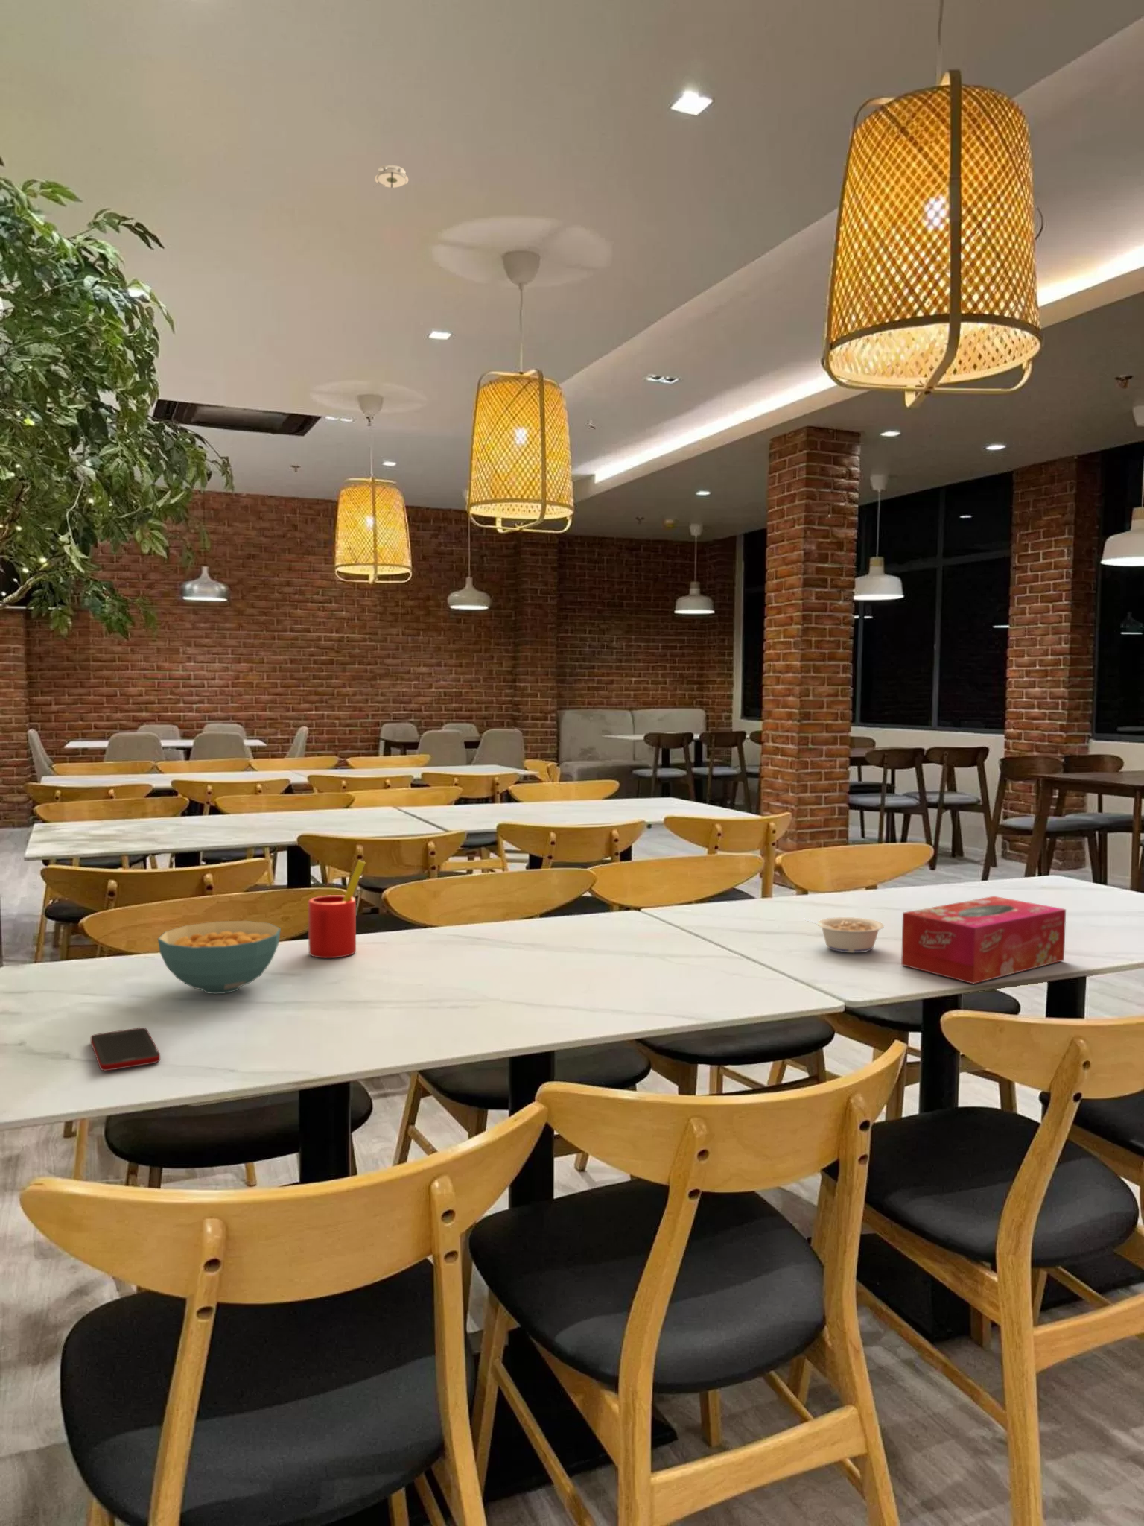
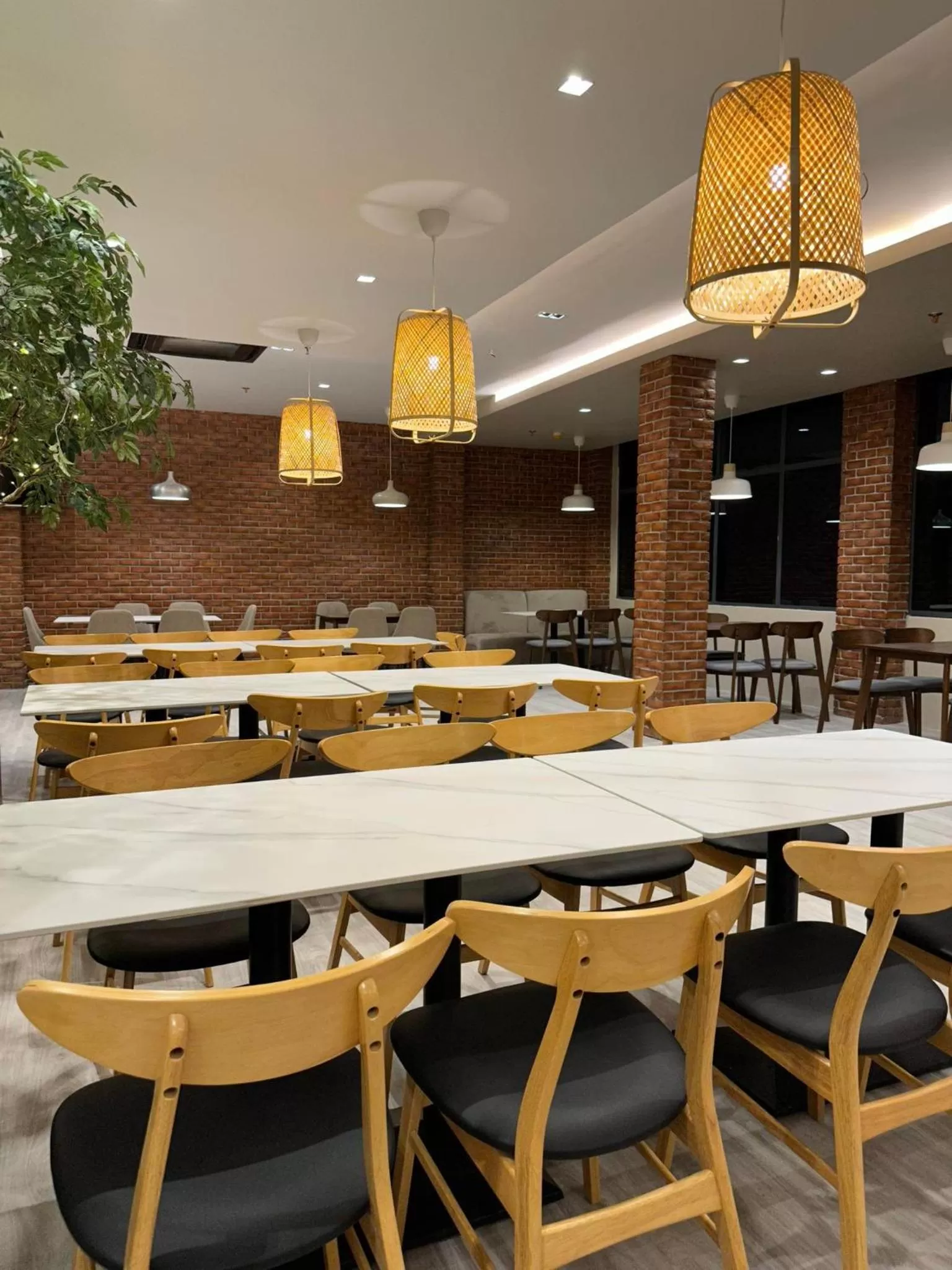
- cereal bowl [157,920,281,995]
- straw [308,859,367,959]
- legume [803,917,884,954]
- tissue box [900,895,1067,984]
- cell phone [90,1027,161,1072]
- smoke detector [374,163,410,189]
